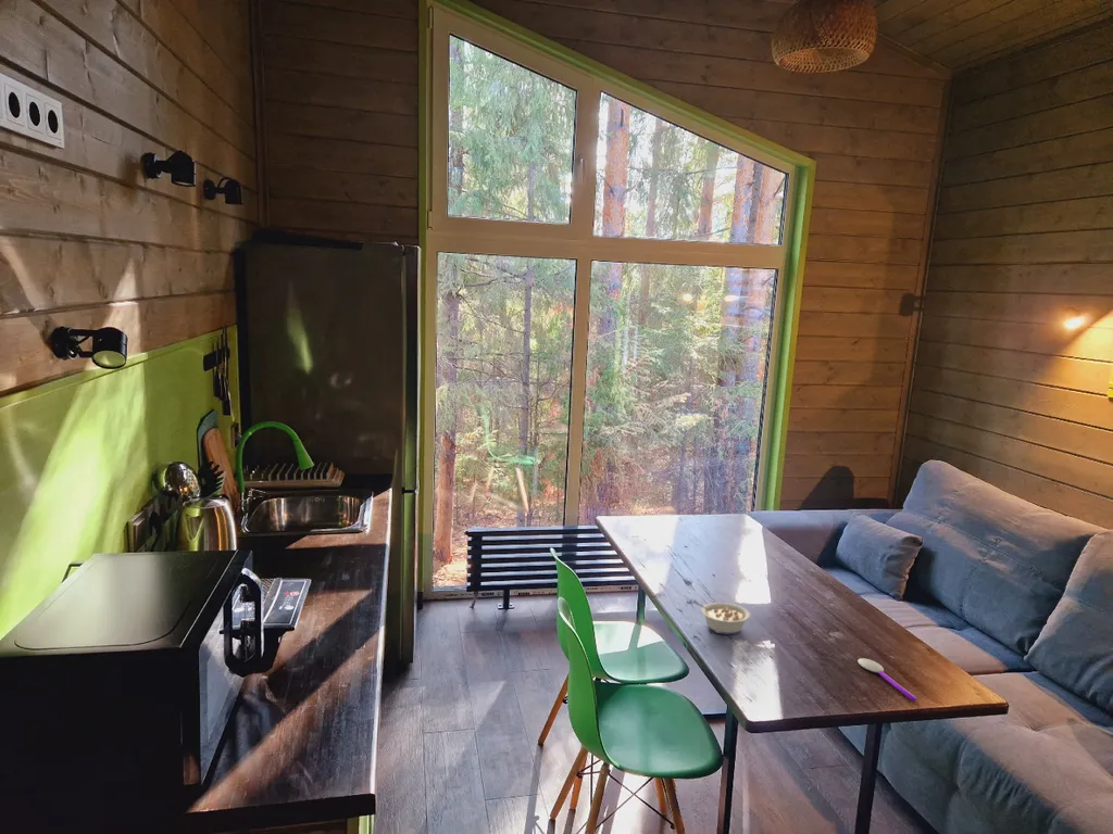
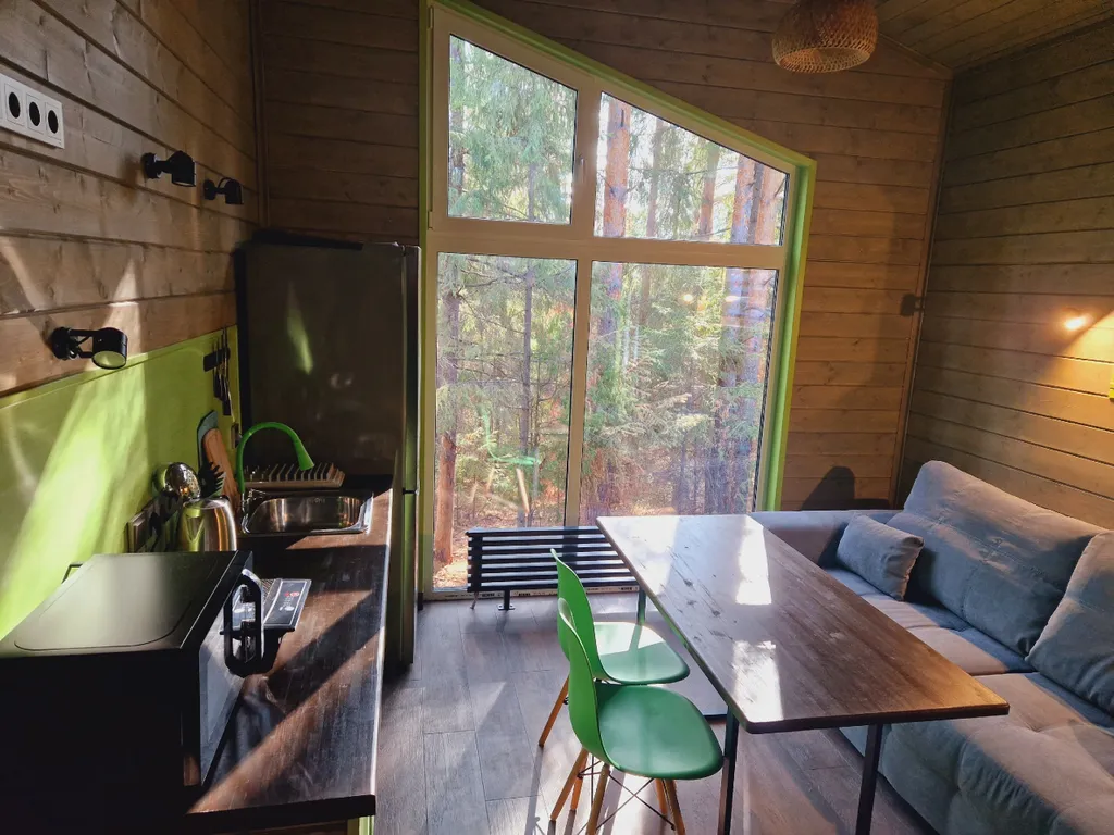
- spoon [856,657,917,702]
- legume [692,599,751,635]
